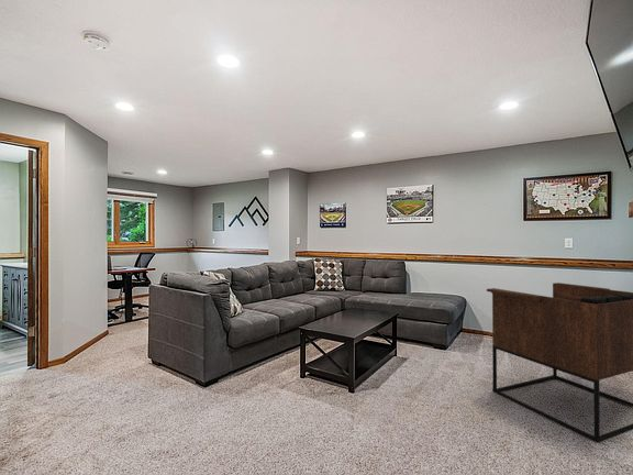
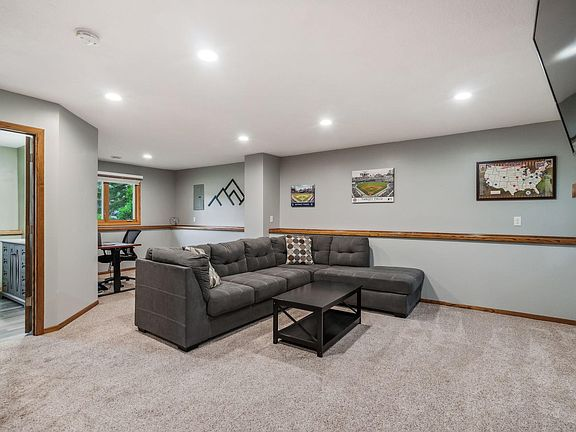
- armchair [486,281,633,444]
